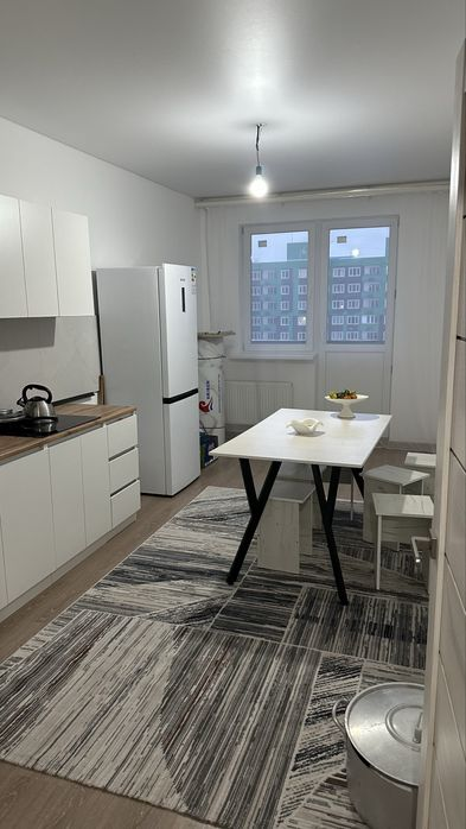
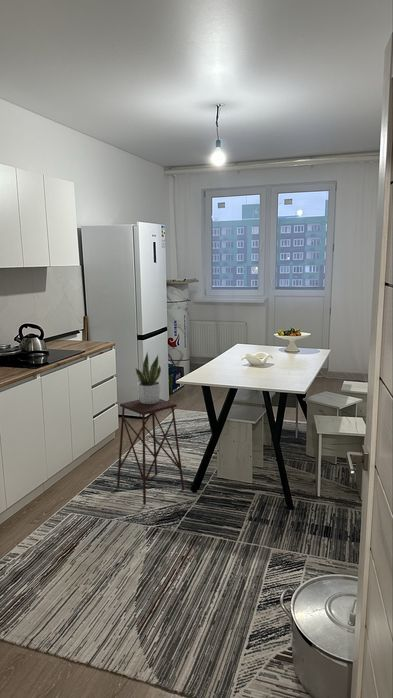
+ potted plant [135,352,162,404]
+ side table [116,398,185,506]
